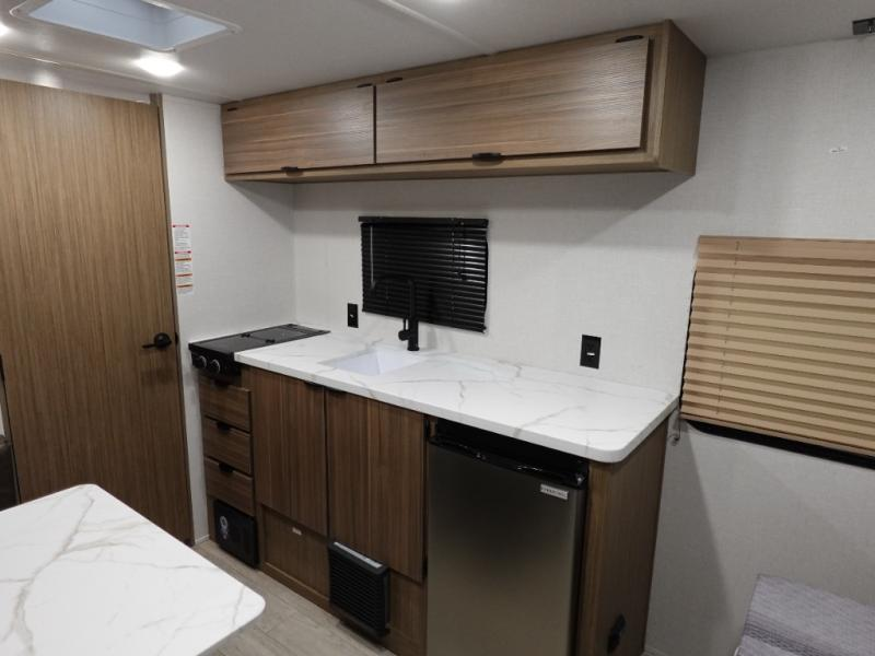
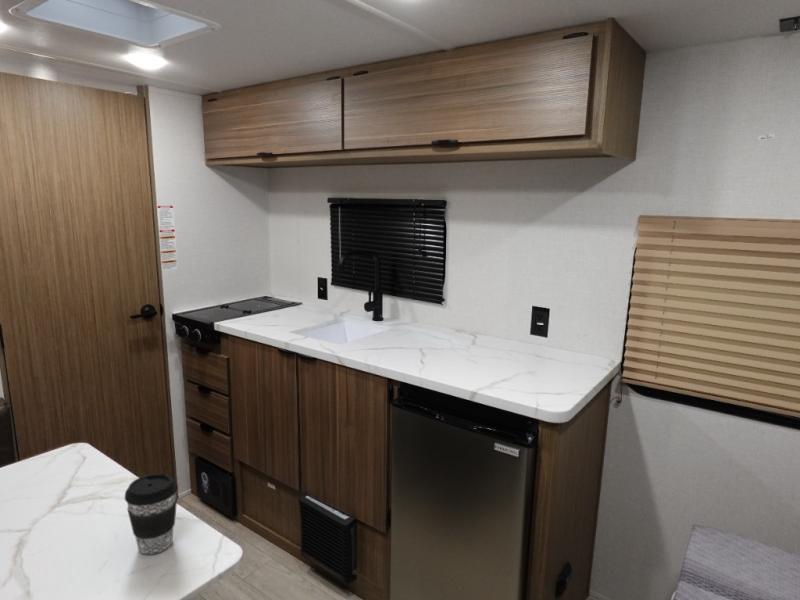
+ coffee cup [124,472,179,555]
